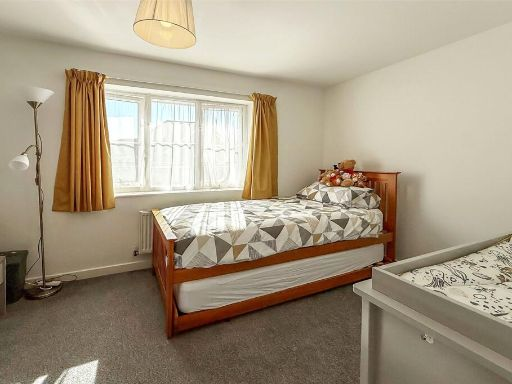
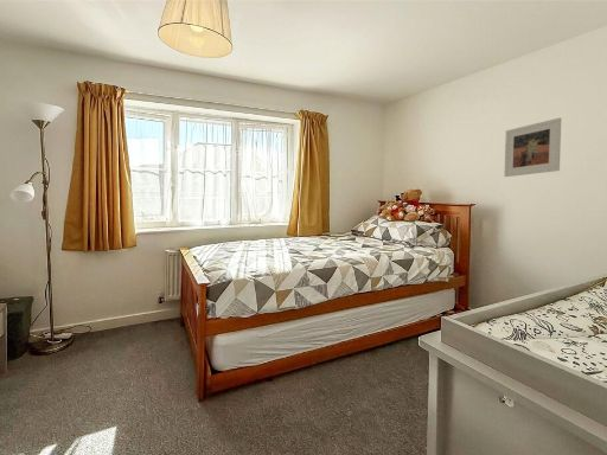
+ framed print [503,117,562,178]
